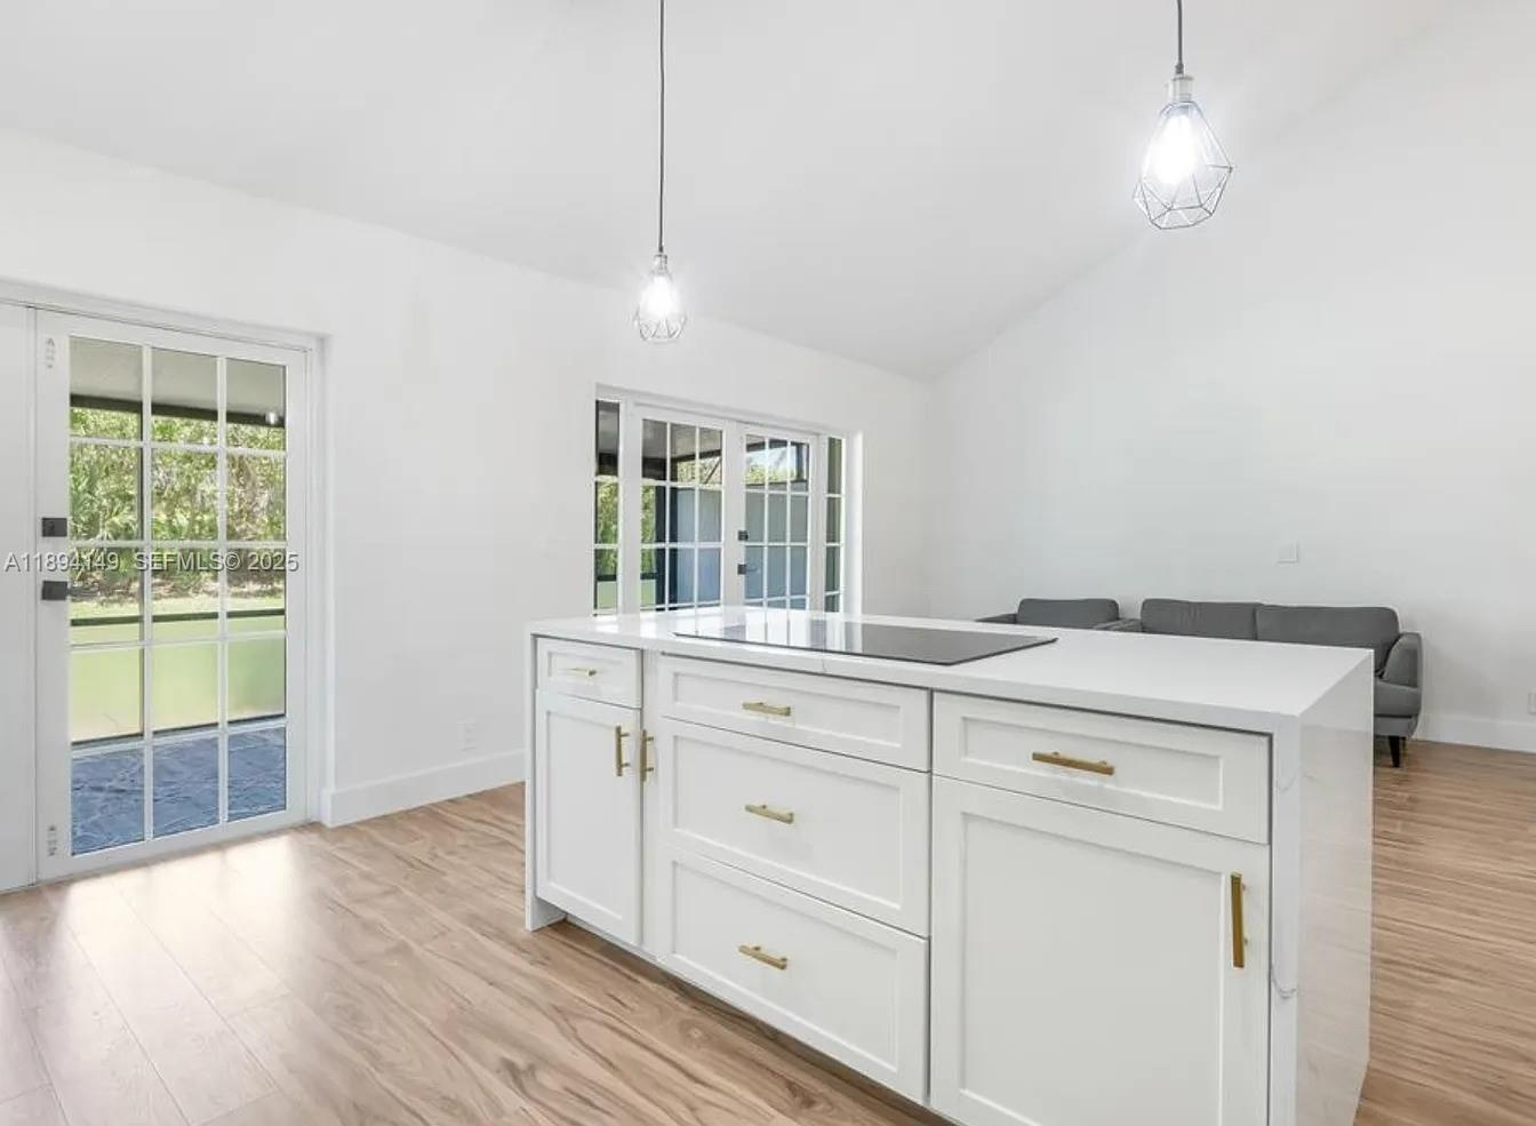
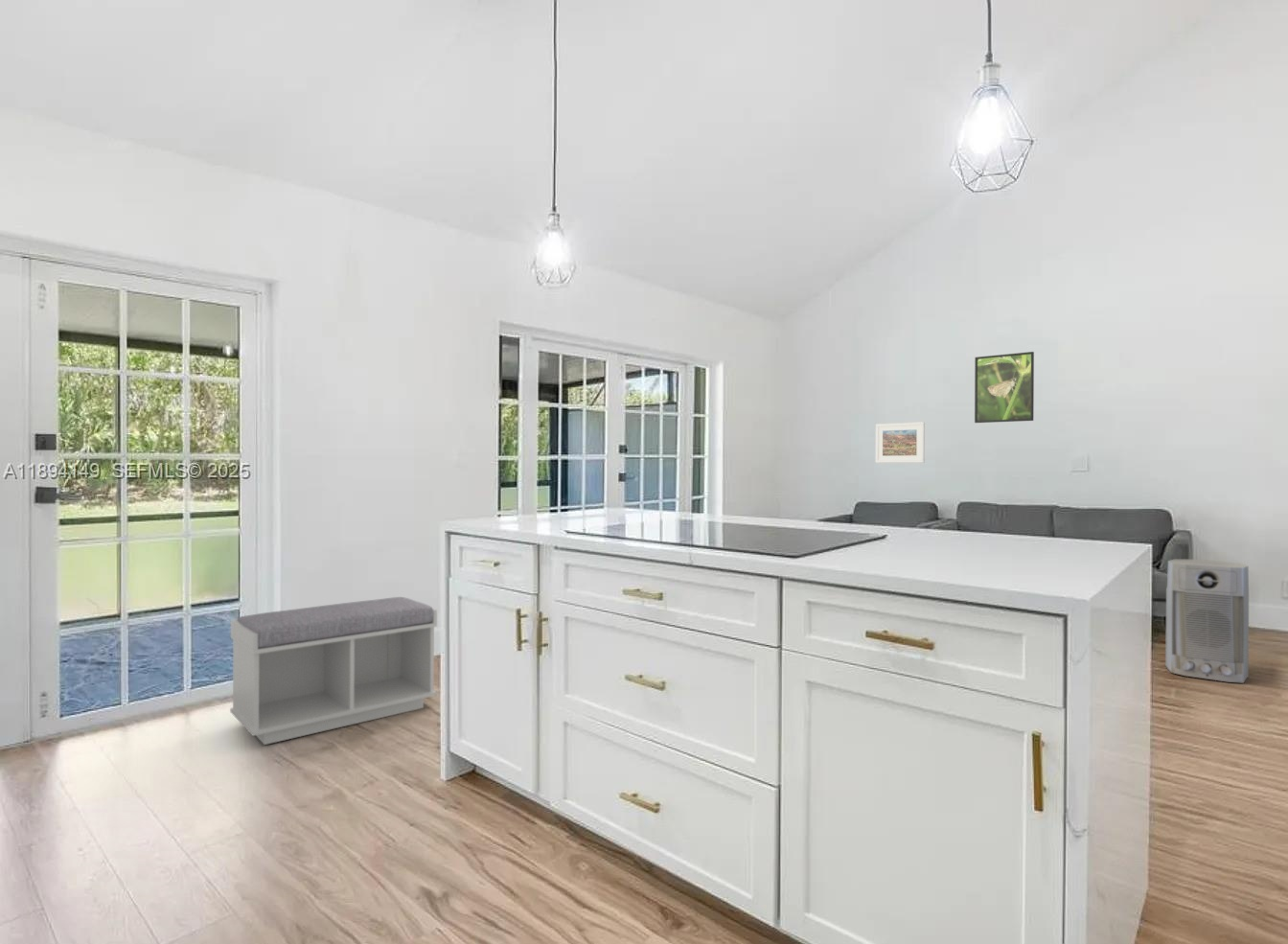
+ bench [229,596,438,746]
+ air purifier [1164,559,1250,684]
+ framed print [875,421,926,464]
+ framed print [974,351,1035,424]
